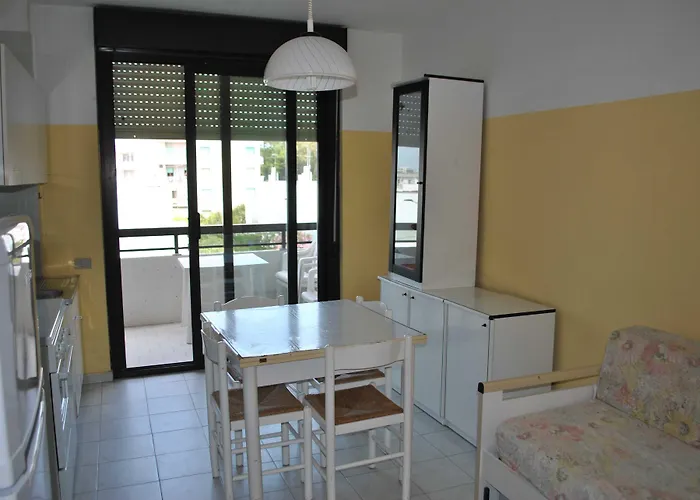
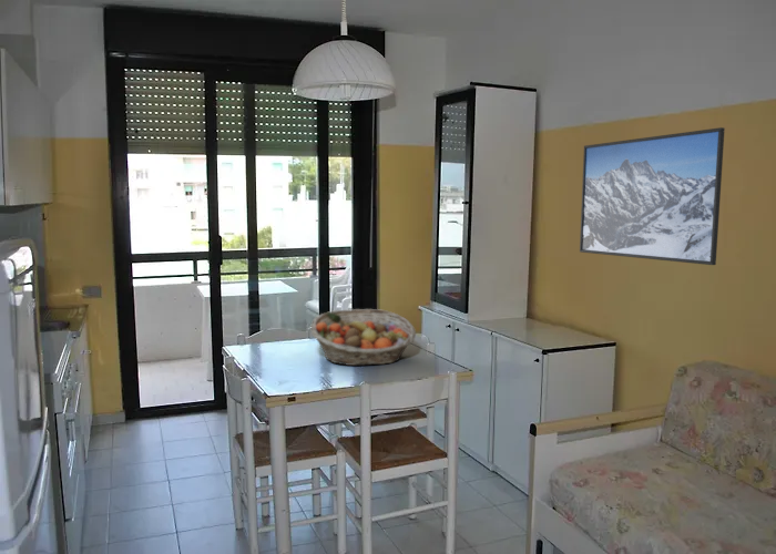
+ fruit basket [309,308,417,367]
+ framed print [579,126,726,266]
